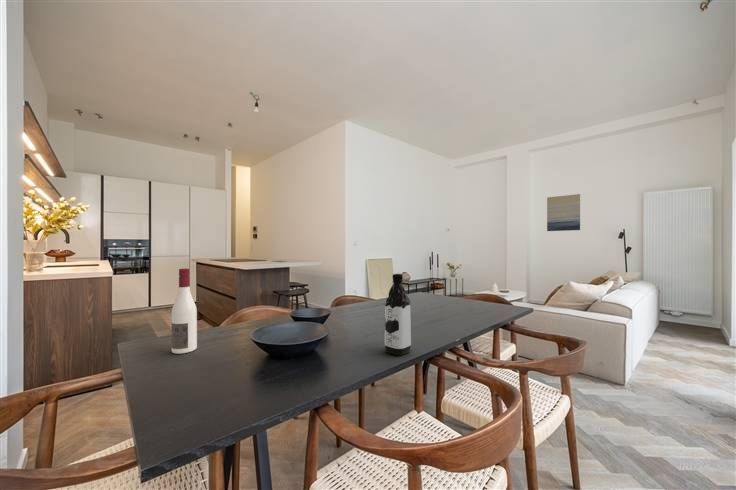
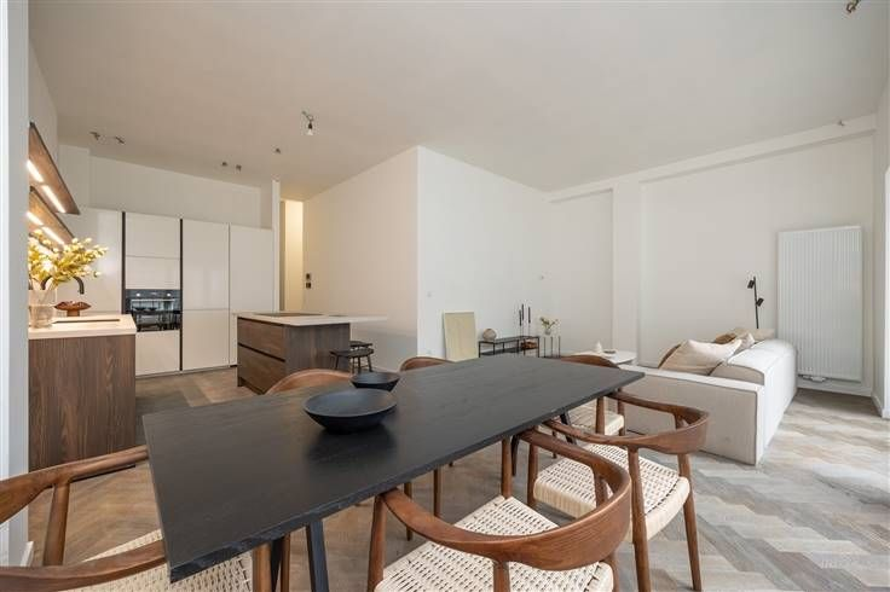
- water bottle [383,273,412,356]
- wall art [546,193,581,232]
- alcohol [170,268,198,355]
